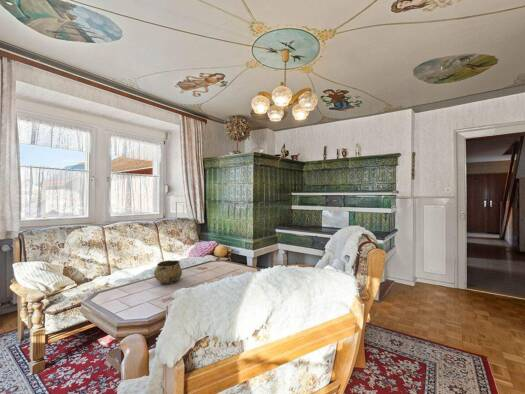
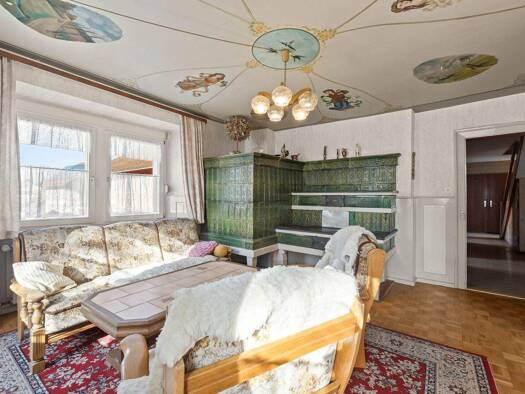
- decorative bowl [153,259,183,284]
